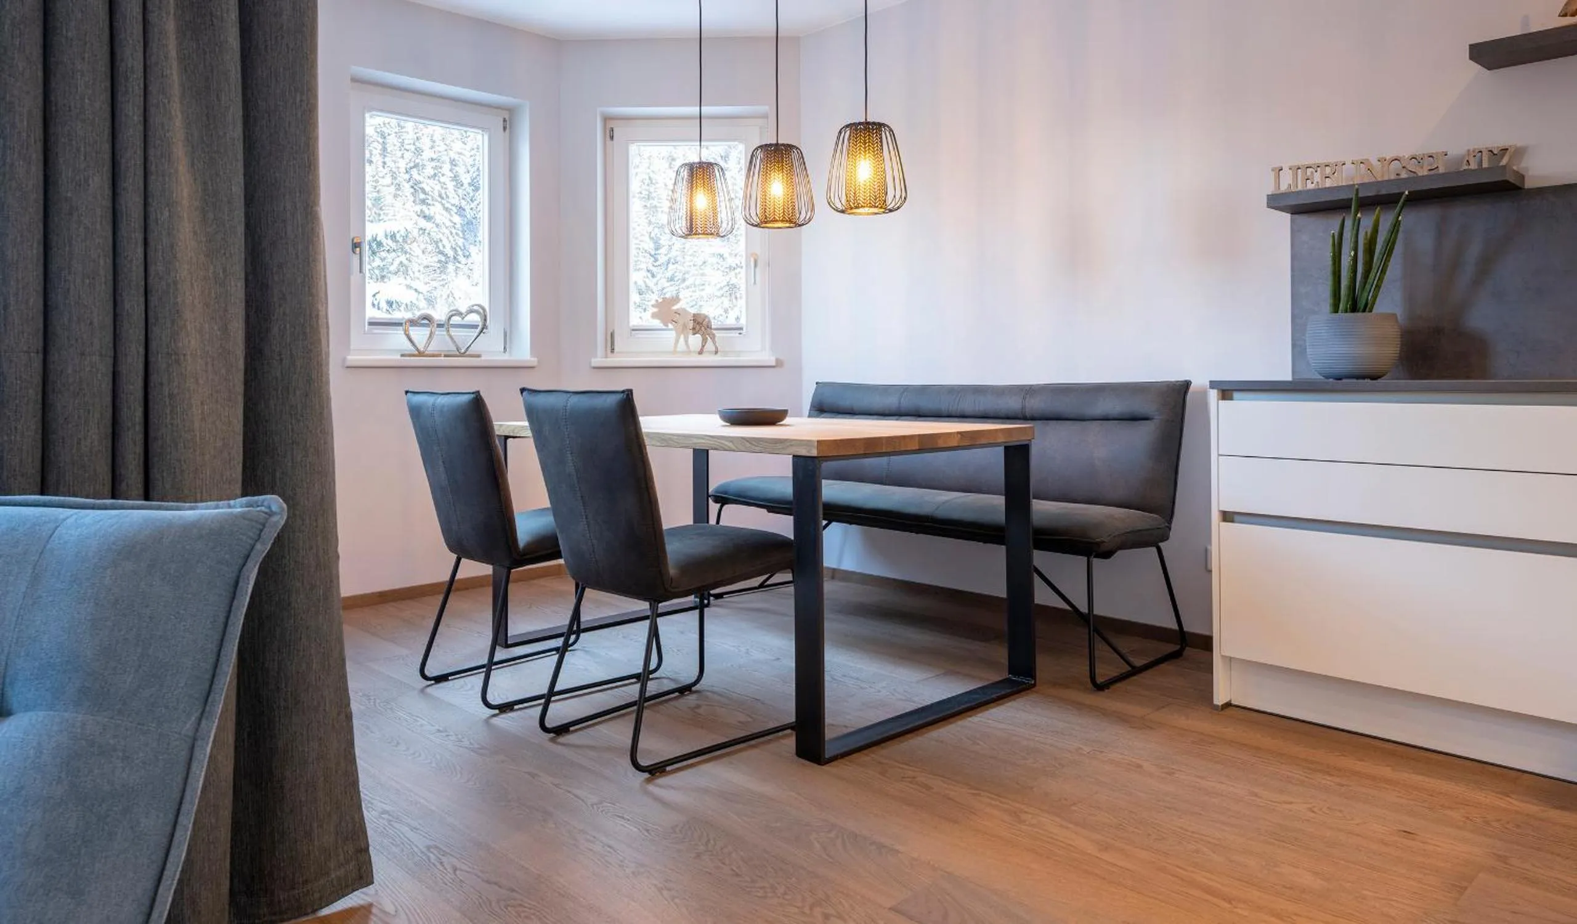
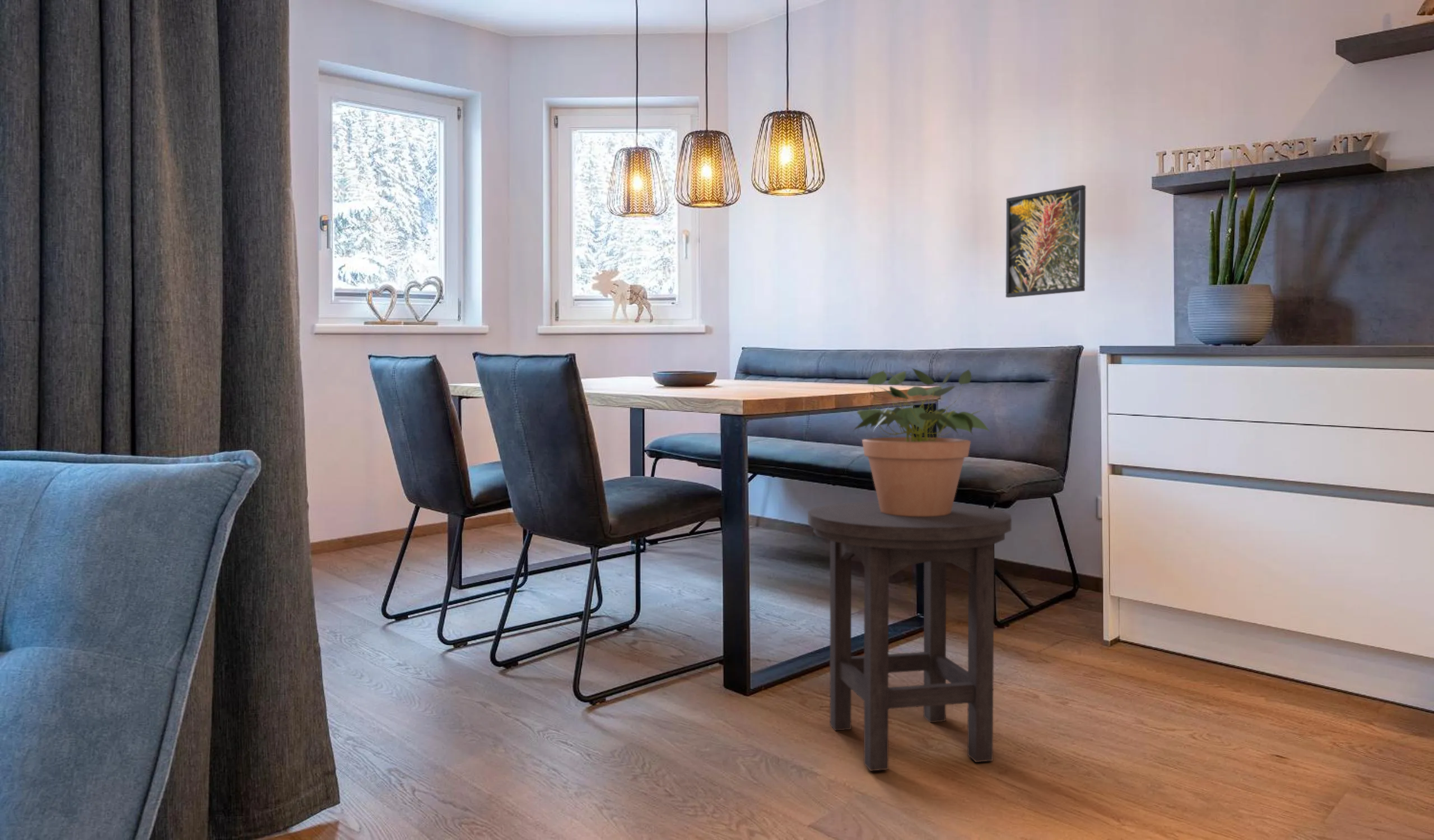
+ stool [807,501,1012,772]
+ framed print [1005,184,1086,298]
+ potted plant [853,367,991,517]
